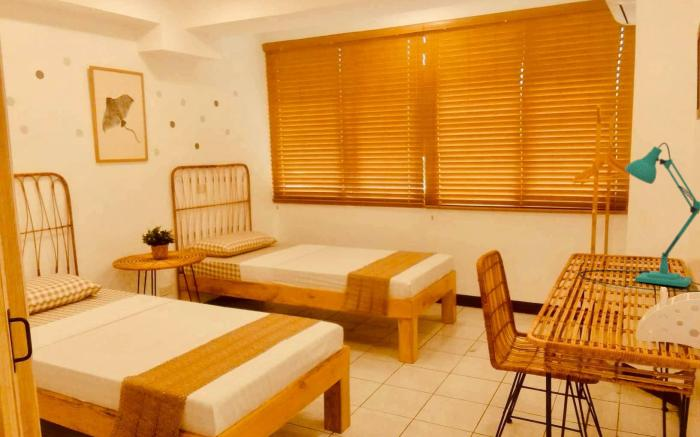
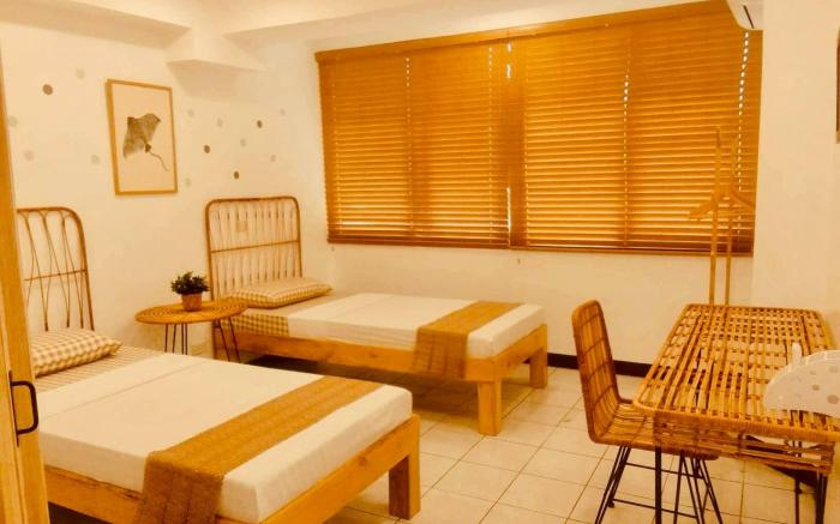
- desk lamp [578,142,700,293]
